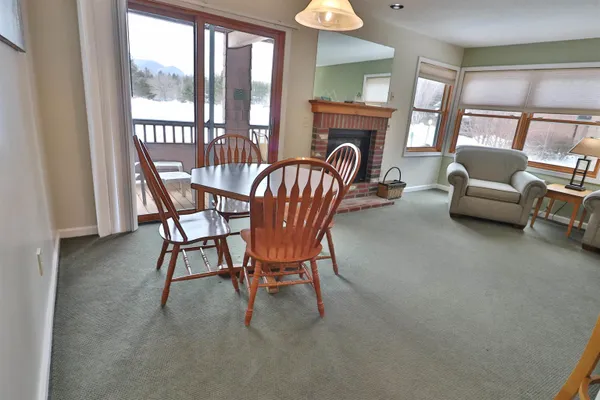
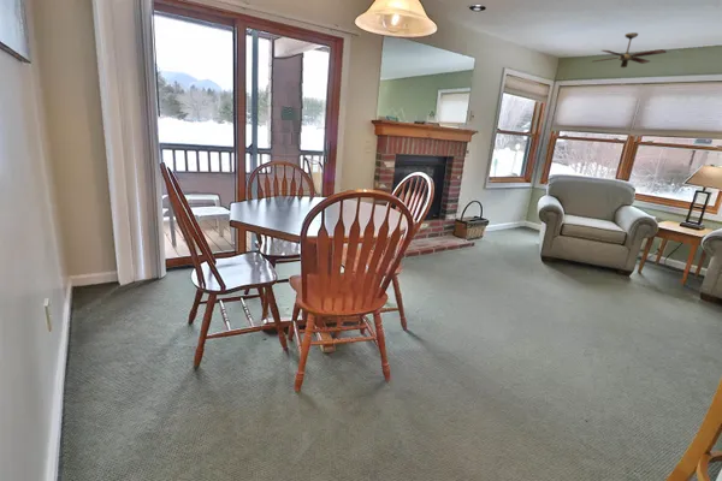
+ ceiling fan [593,31,668,69]
